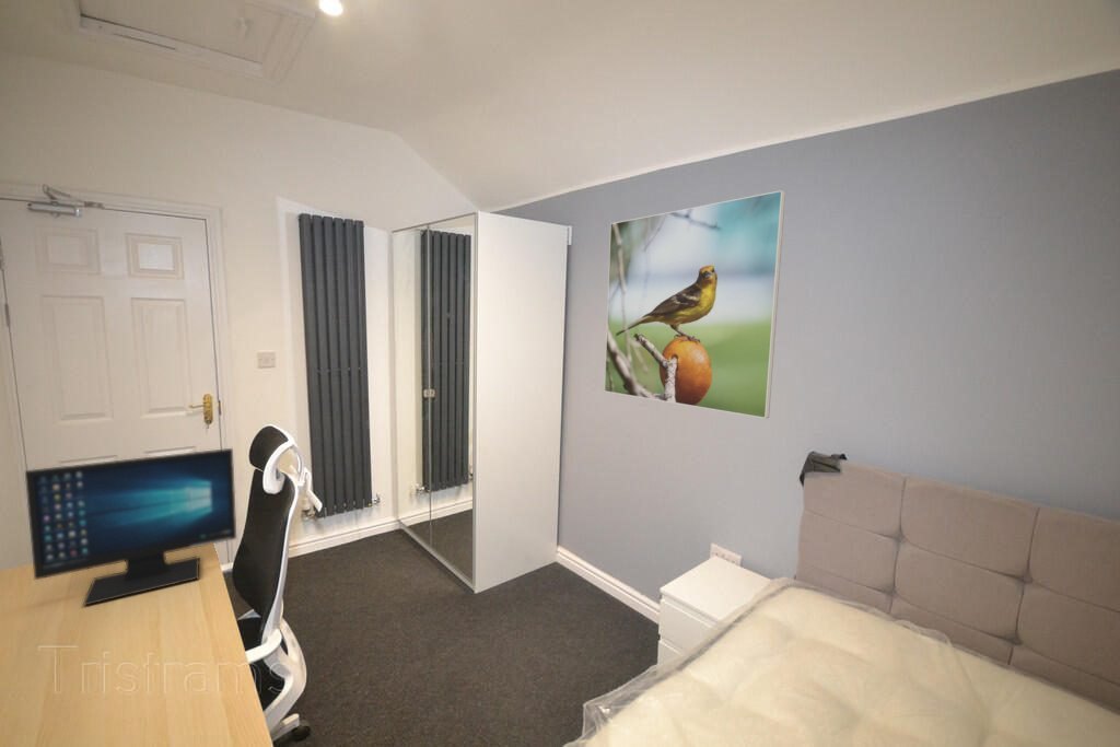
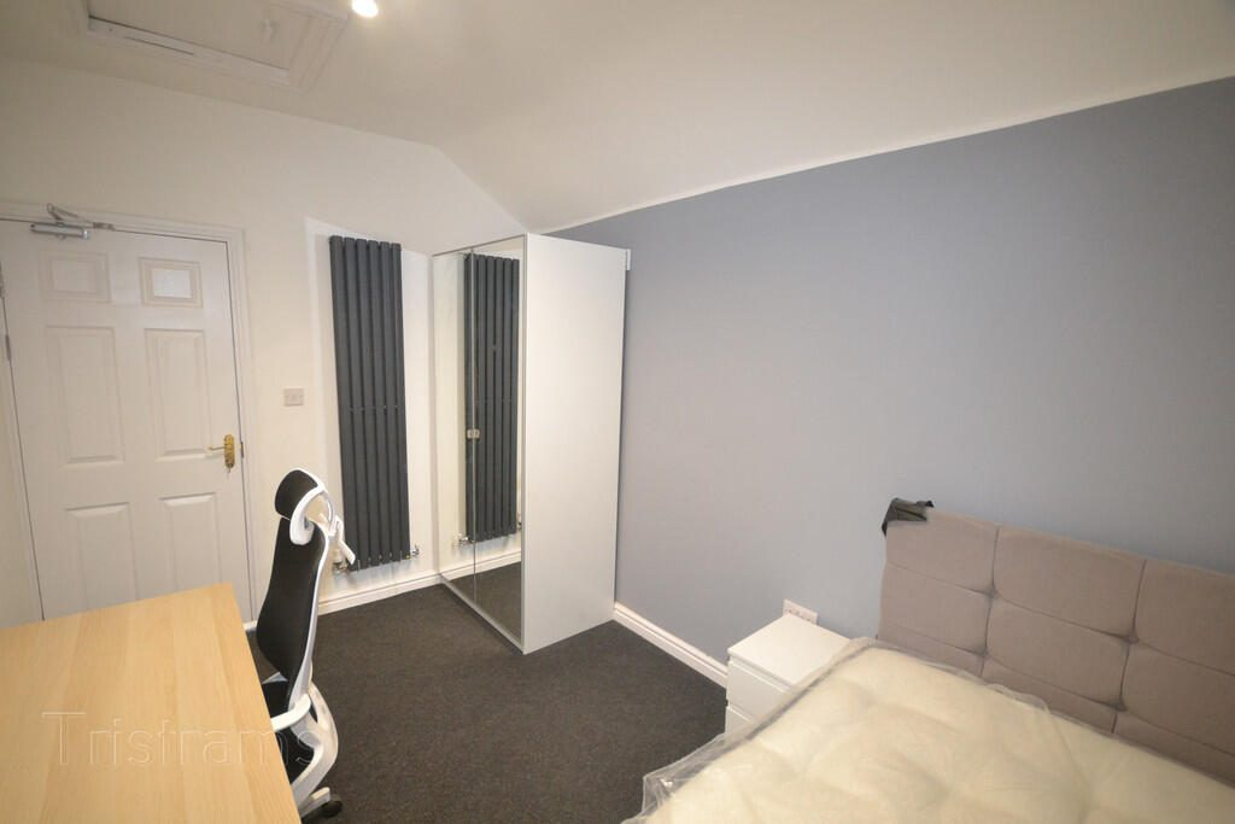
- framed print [603,189,786,420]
- computer monitor [24,447,237,607]
